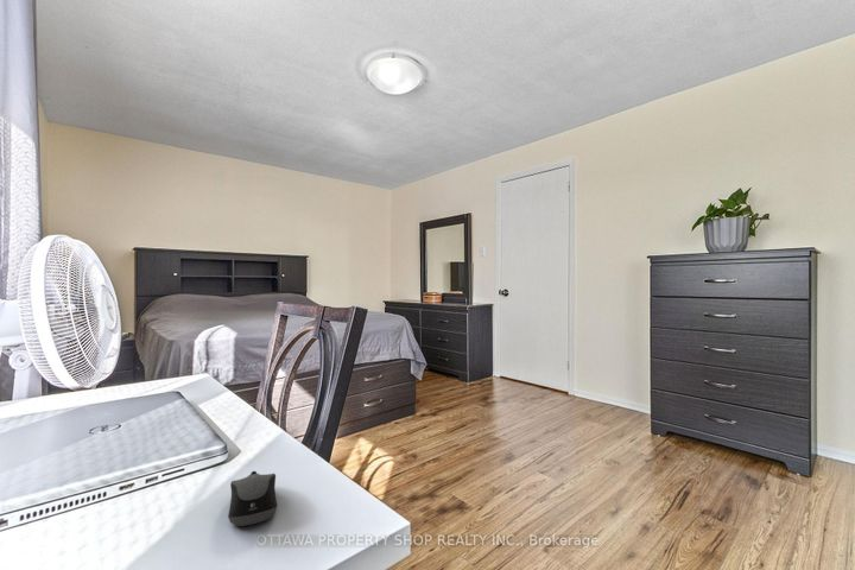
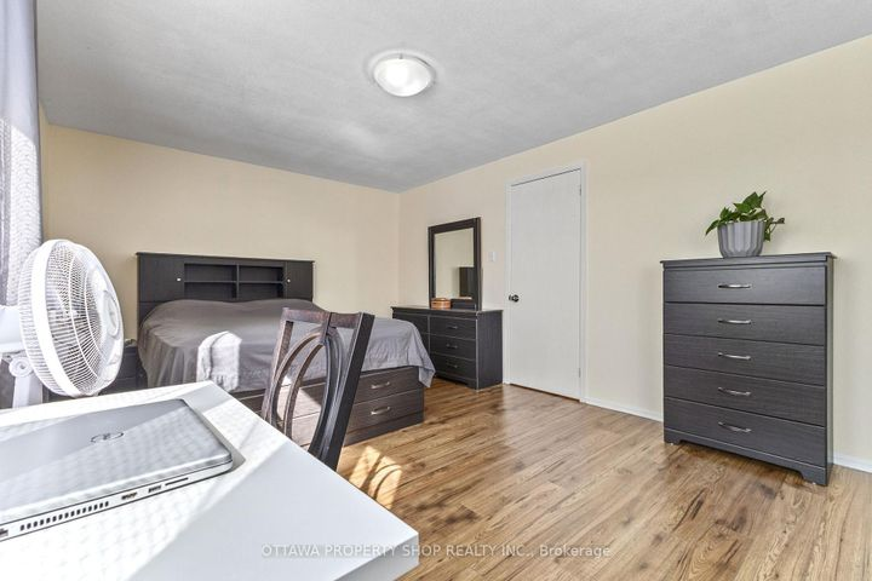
- computer mouse [227,470,278,527]
